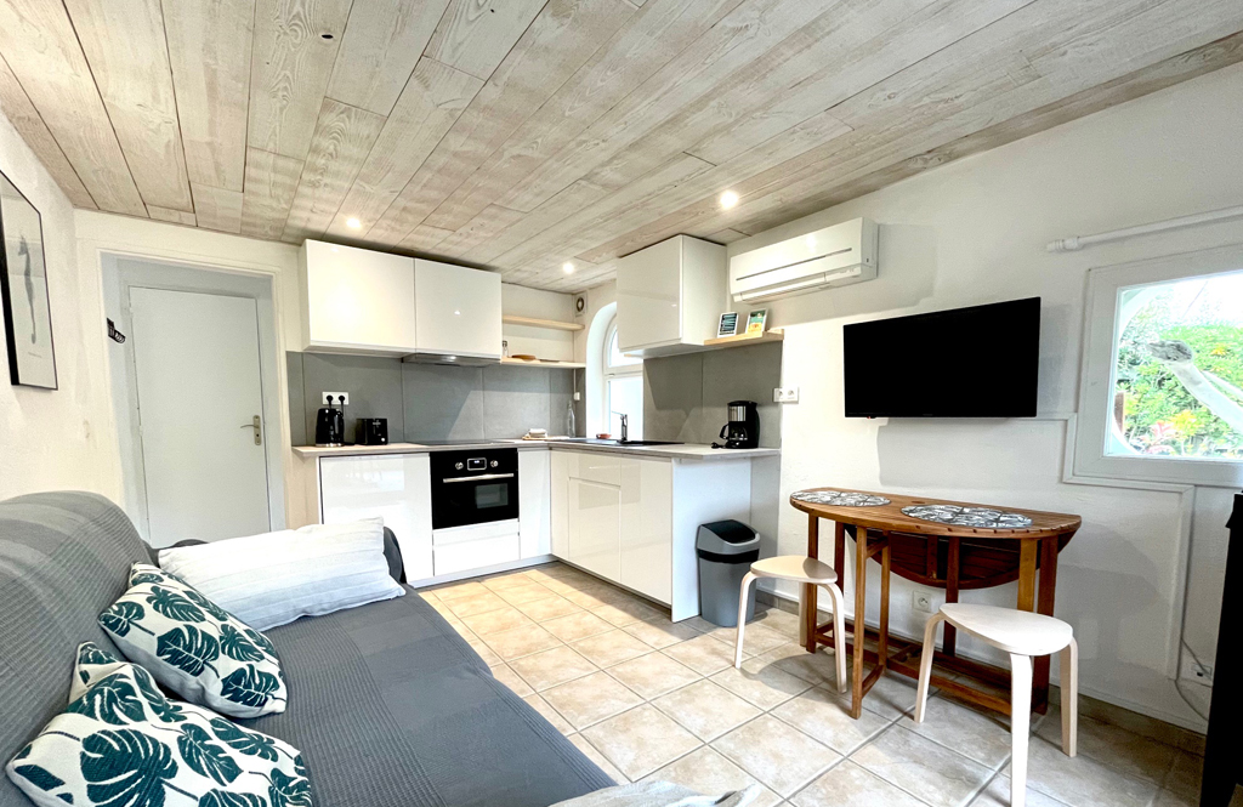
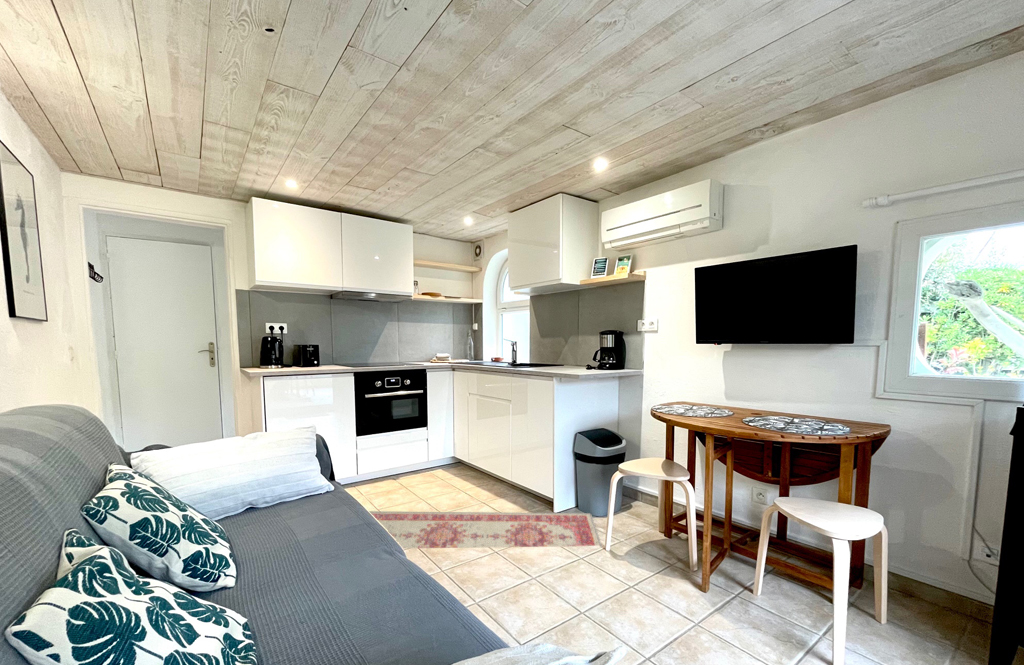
+ rug [368,510,603,550]
